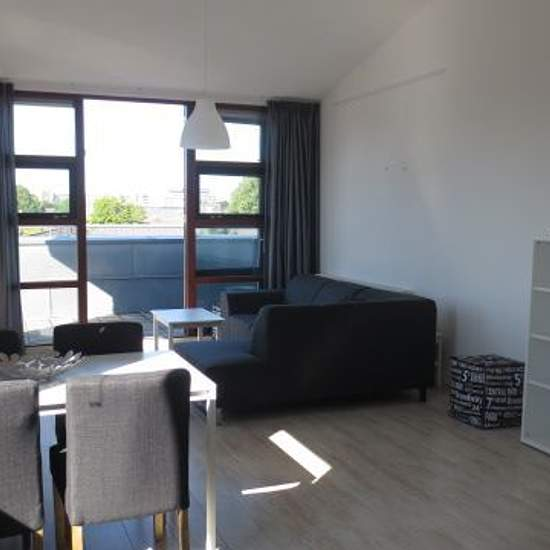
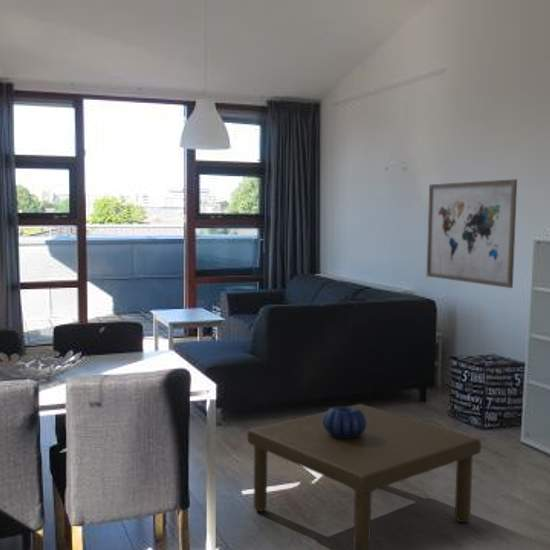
+ decorative bowl [323,406,366,438]
+ coffee table [246,403,482,550]
+ wall art [426,178,518,289]
